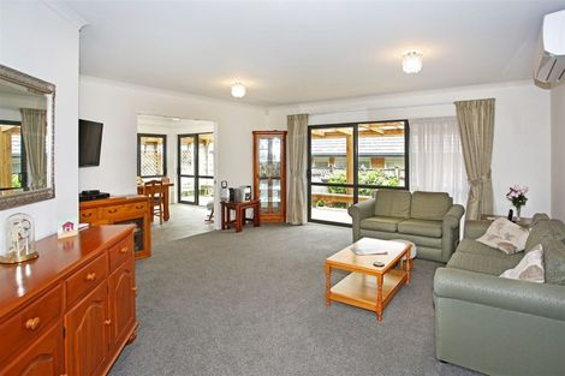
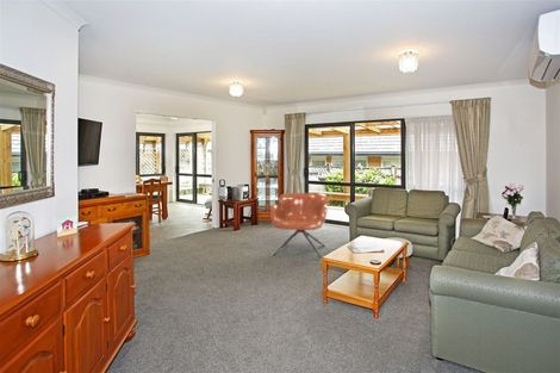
+ armchair [269,192,329,259]
